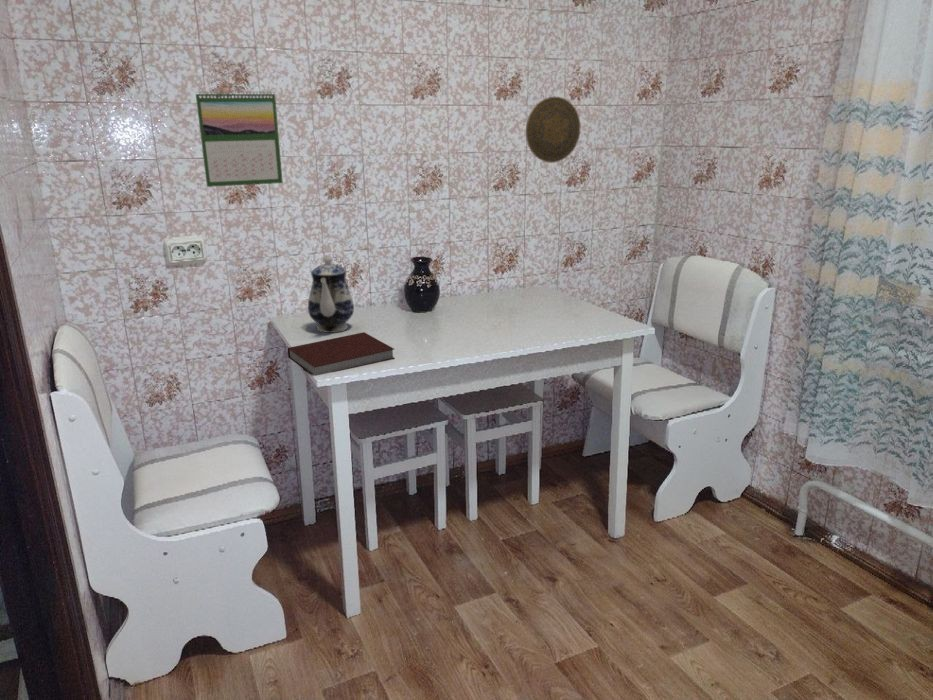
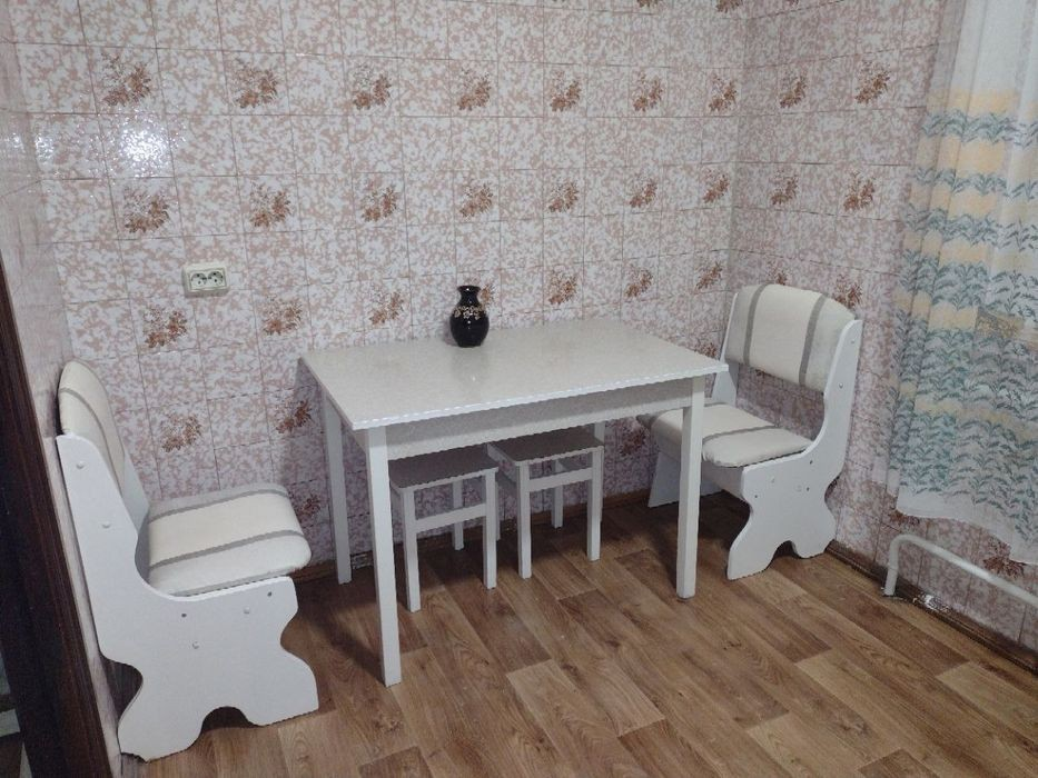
- calendar [195,89,284,188]
- teapot [307,254,355,334]
- decorative plate [525,96,581,164]
- notebook [287,331,396,376]
